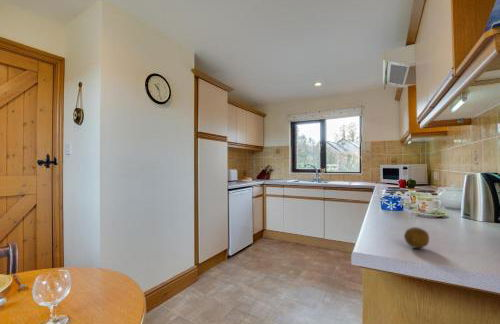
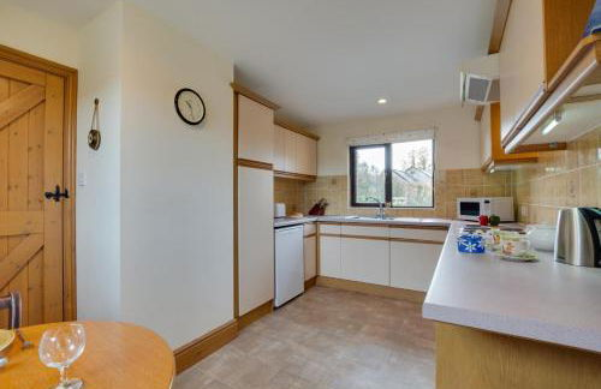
- fruit [403,226,430,249]
